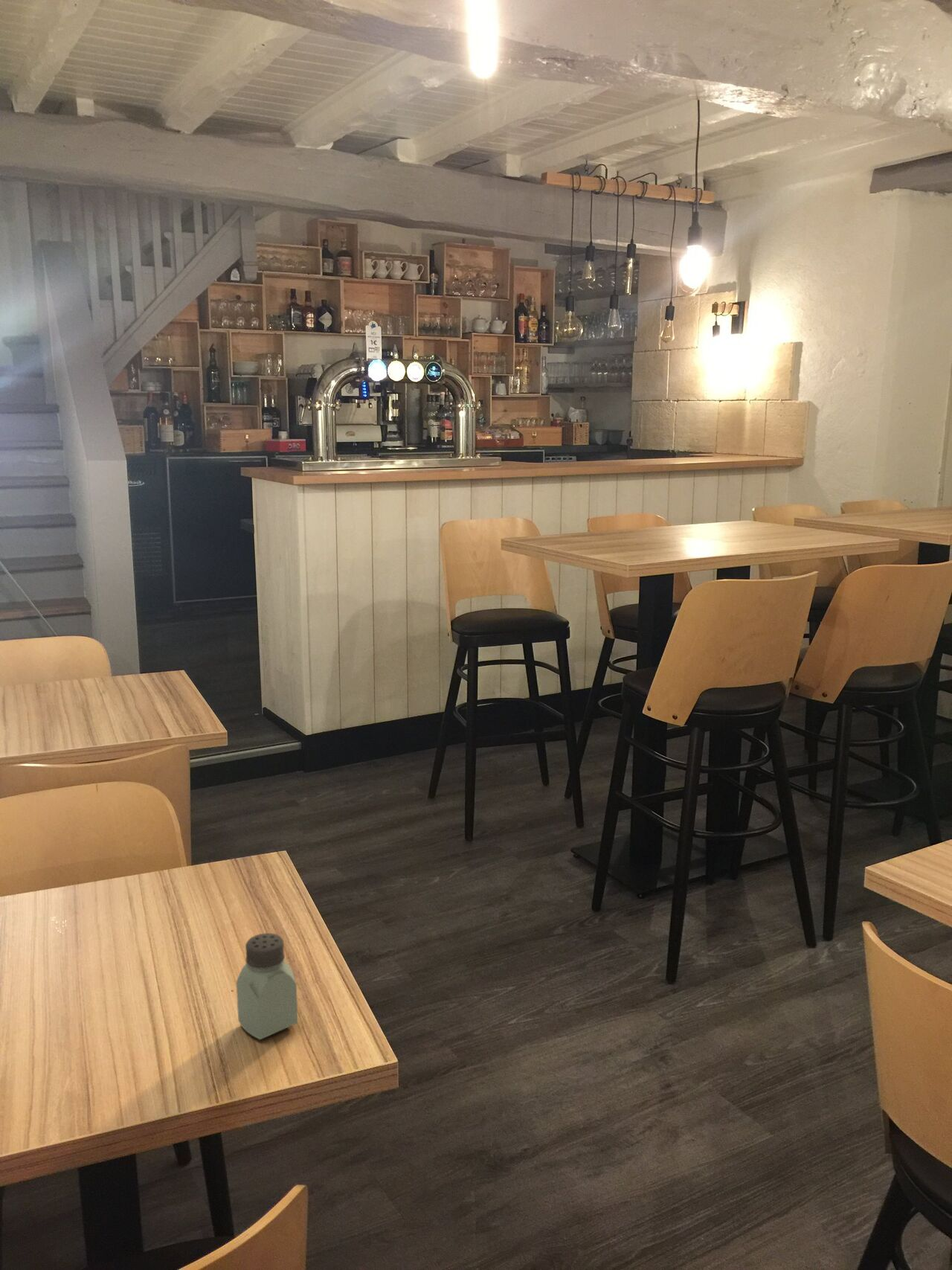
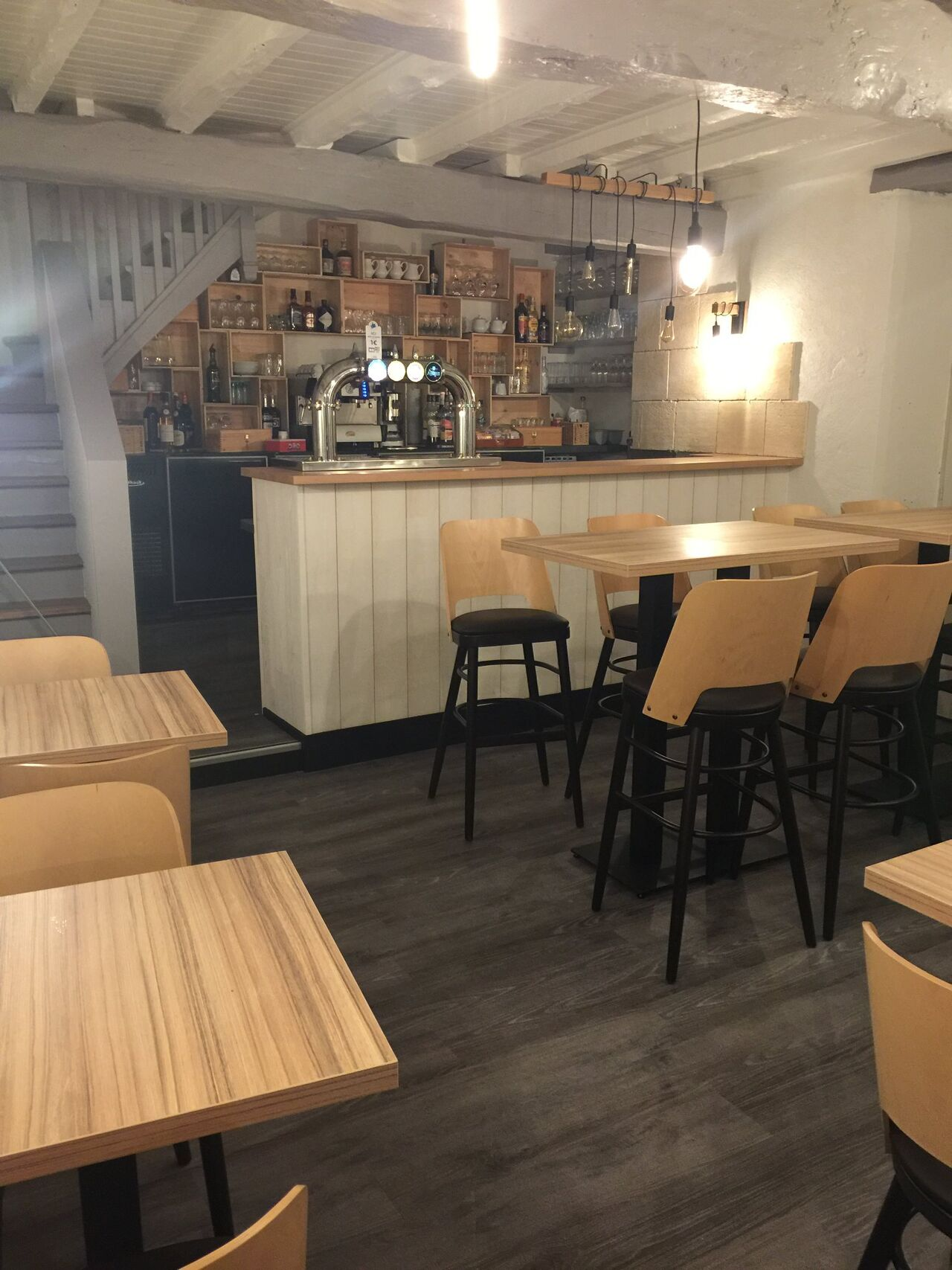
- saltshaker [236,932,298,1041]
